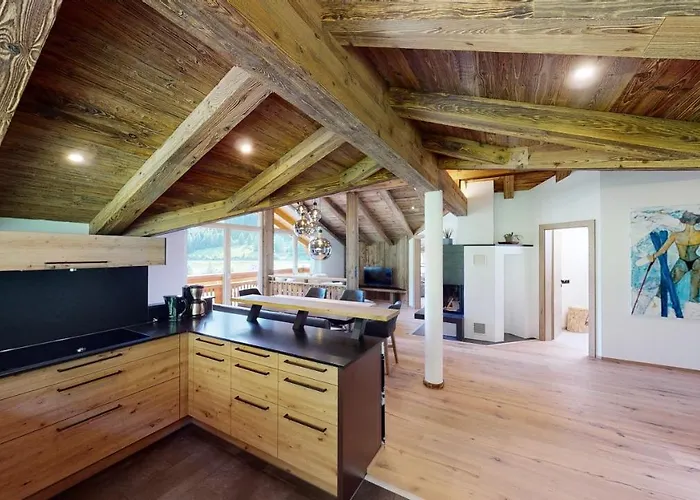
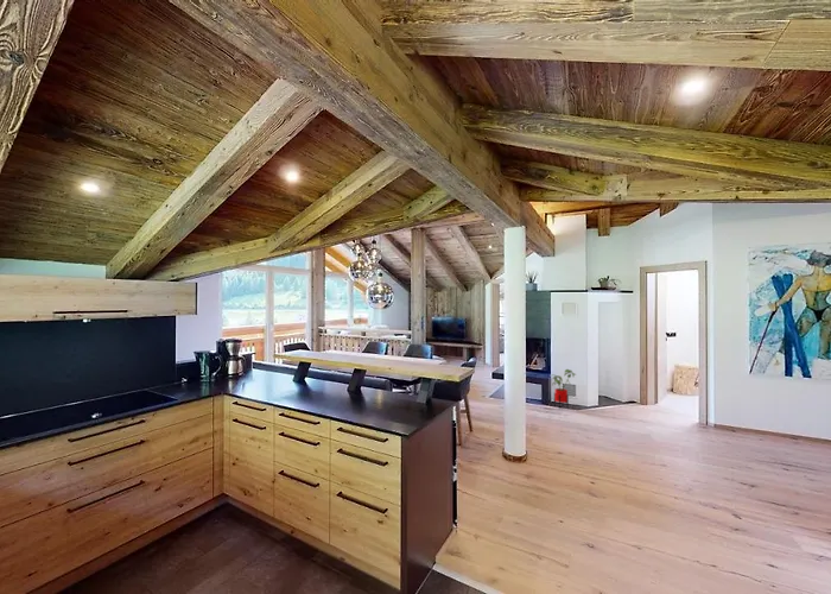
+ house plant [550,368,576,410]
